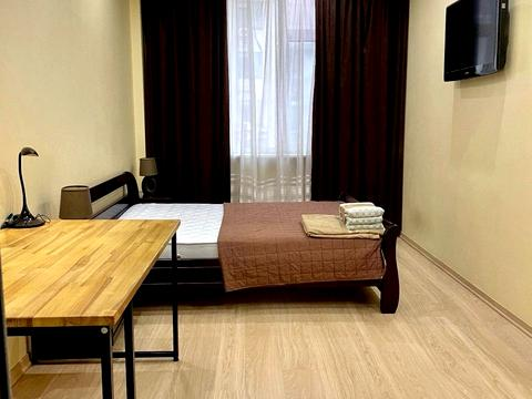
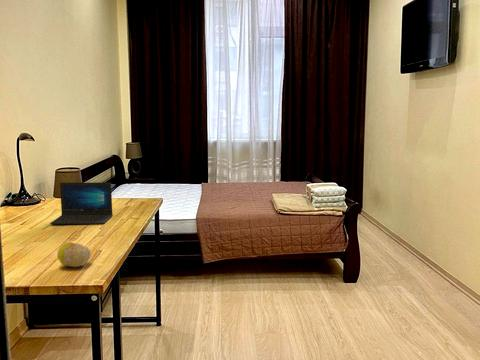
+ laptop [49,181,114,225]
+ fruit [56,241,92,268]
